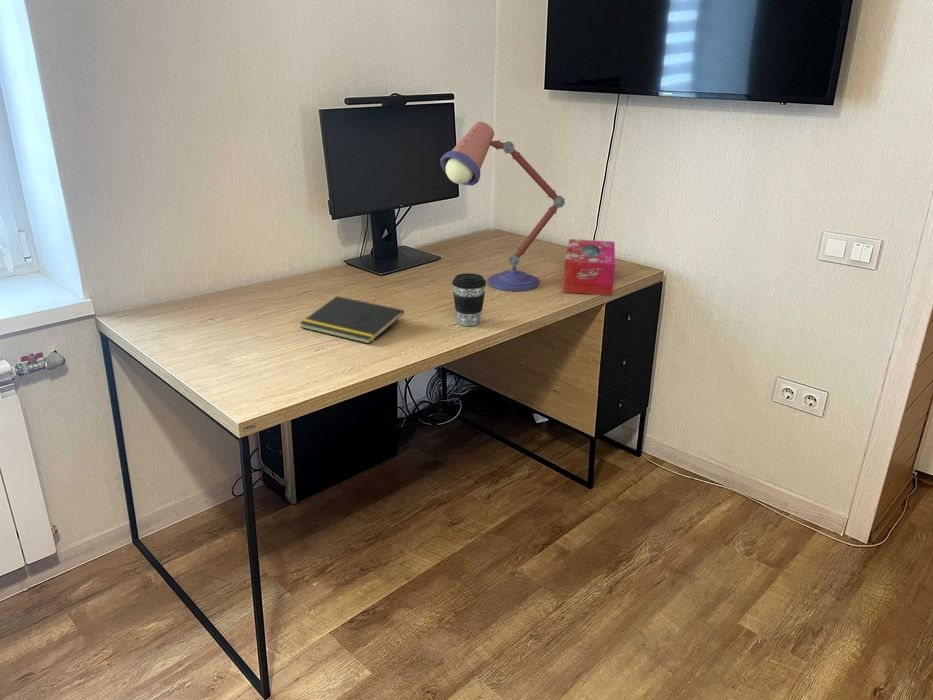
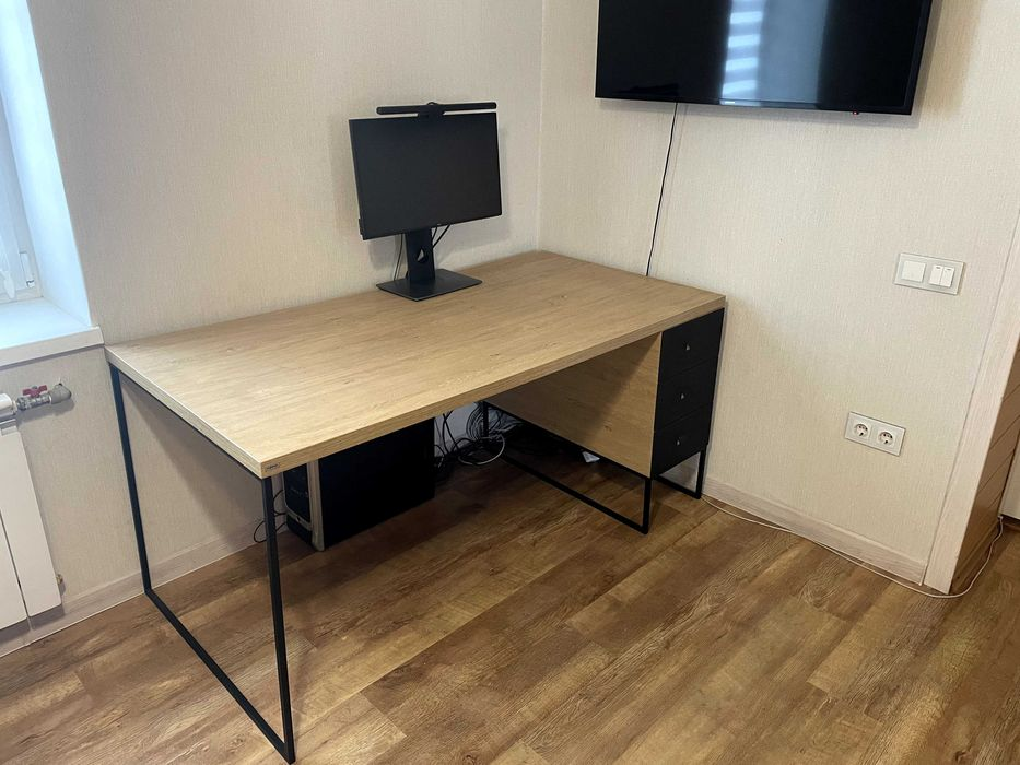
- notepad [299,295,405,345]
- coffee cup [451,272,487,327]
- desk lamp [440,121,566,292]
- tissue box [562,238,616,296]
